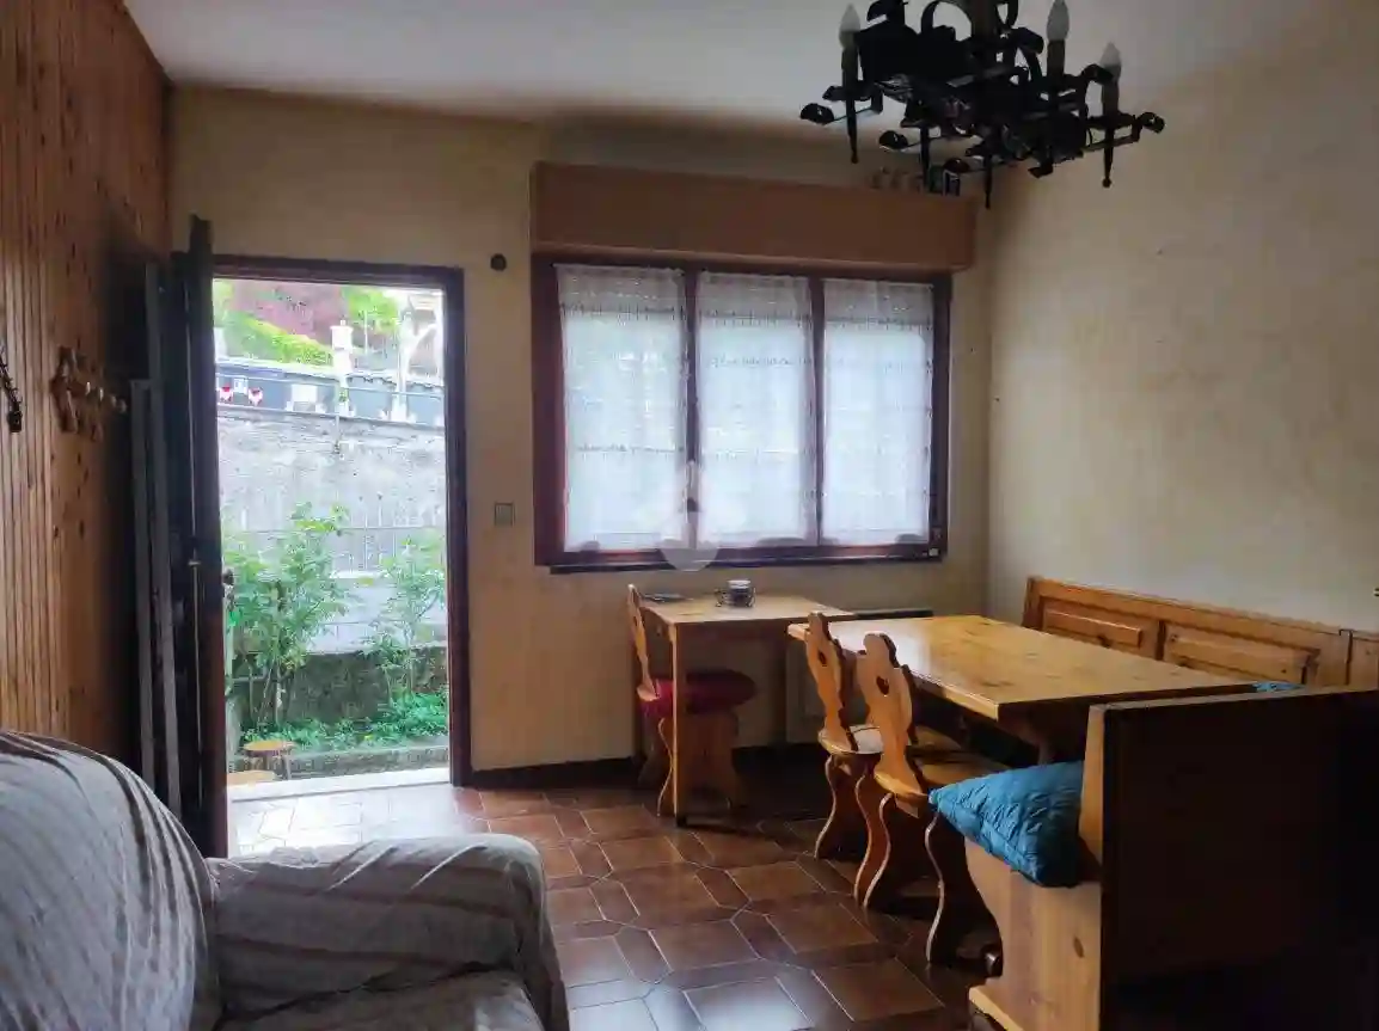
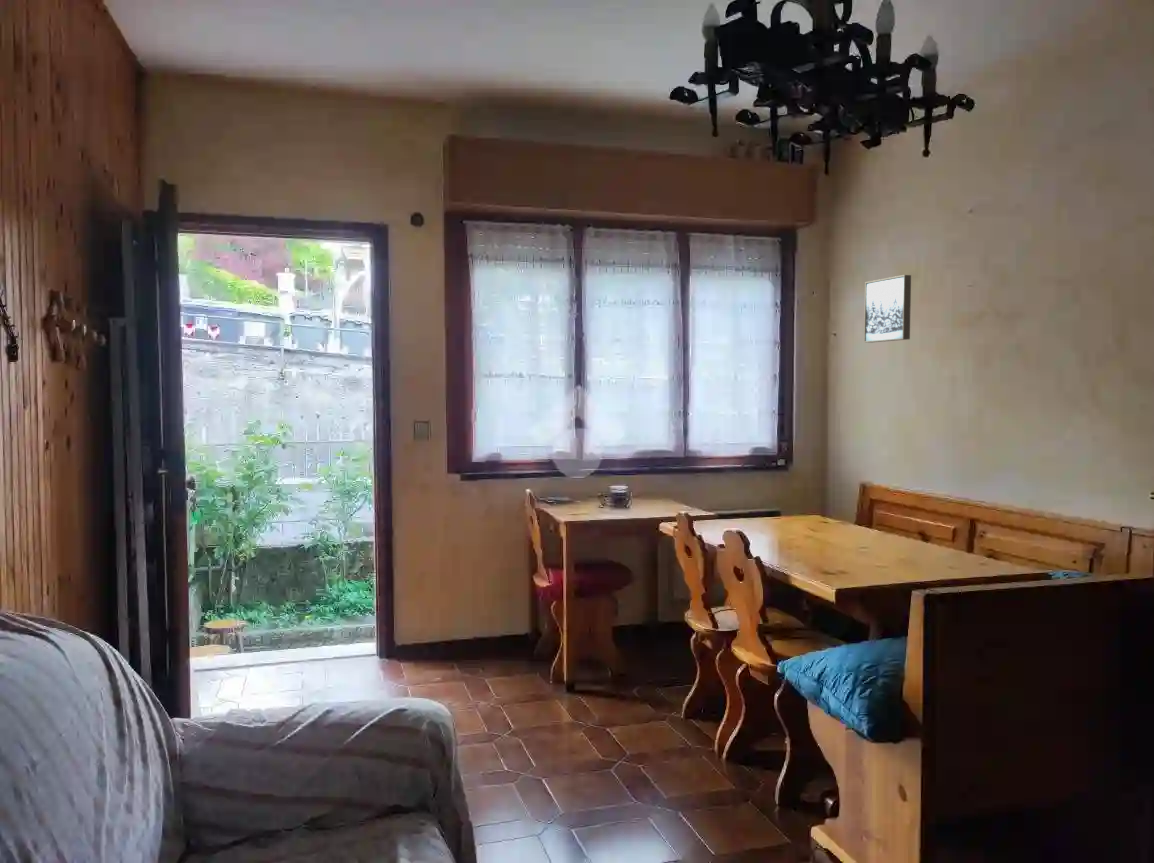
+ wall art [863,274,912,344]
